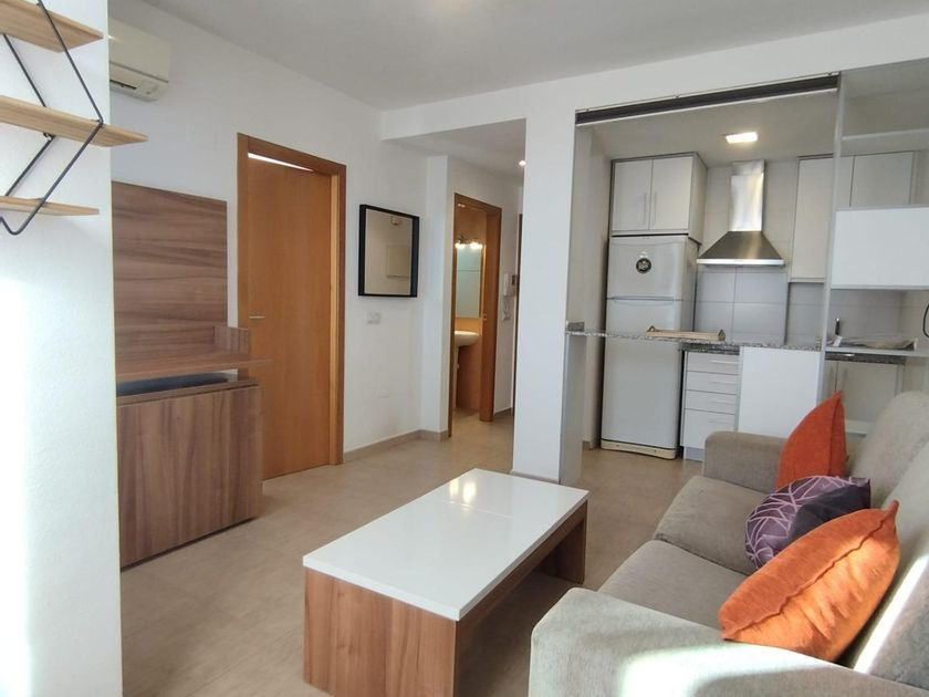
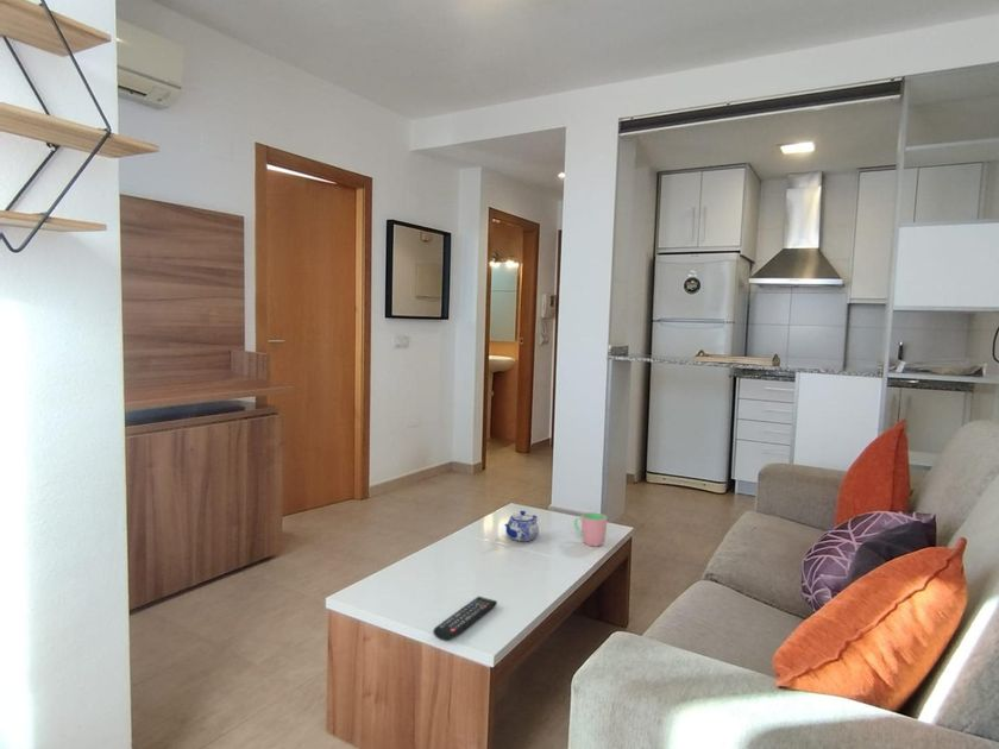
+ teapot [503,510,540,542]
+ cup [573,511,608,547]
+ remote control [432,596,498,642]
